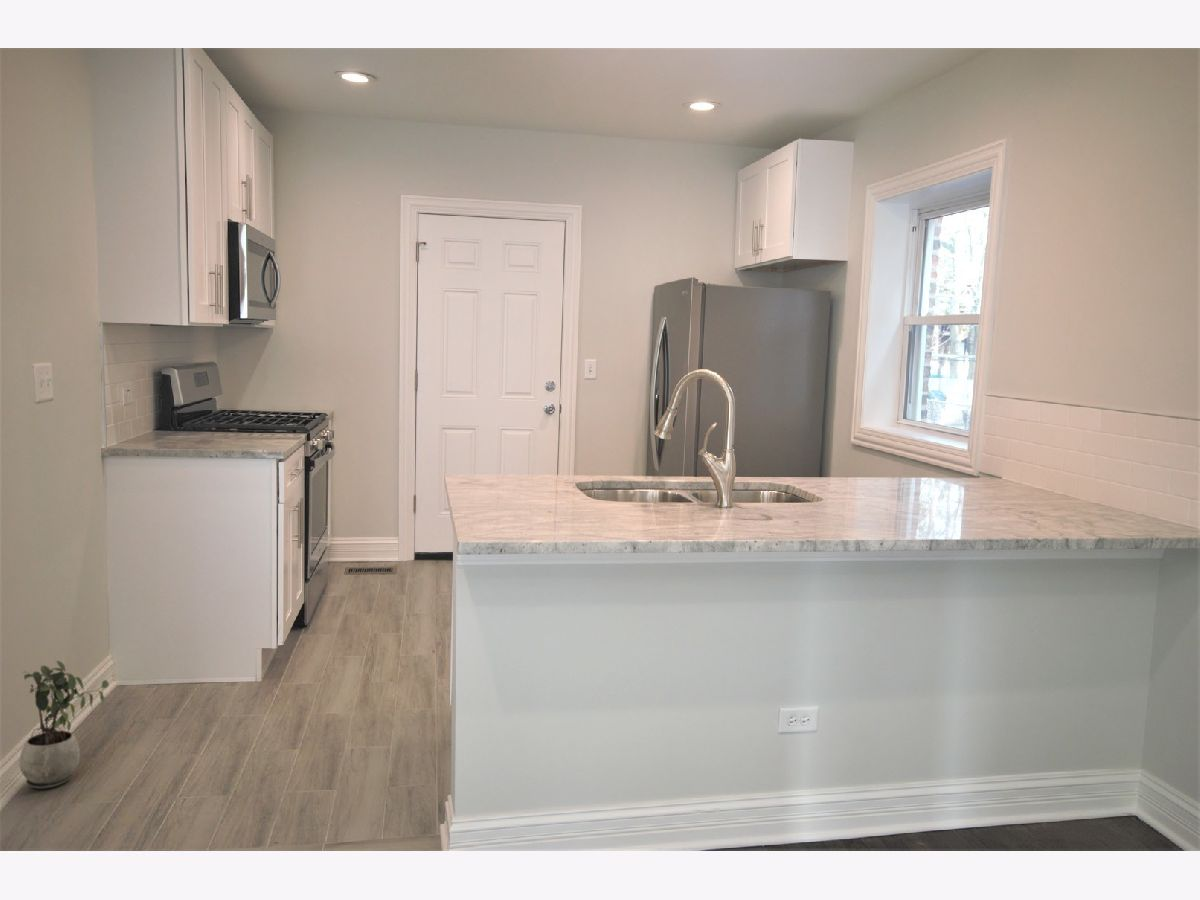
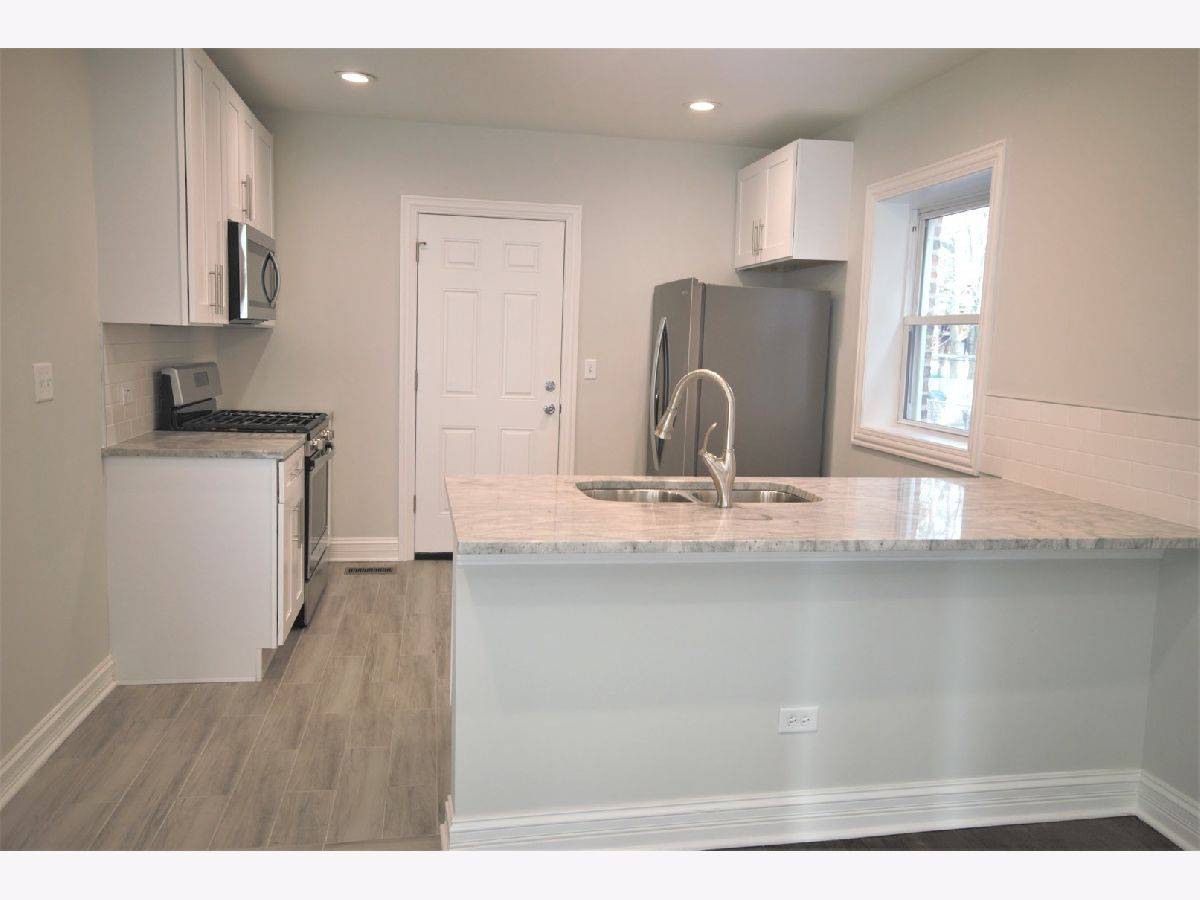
- potted plant [18,660,110,790]
